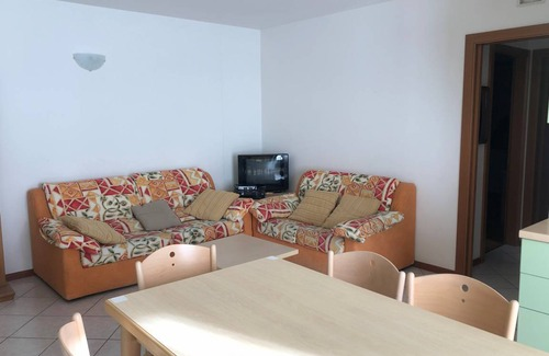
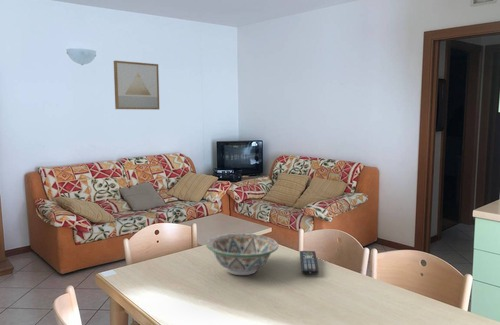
+ wall art [113,60,160,110]
+ decorative bowl [205,232,279,276]
+ remote control [299,250,320,275]
